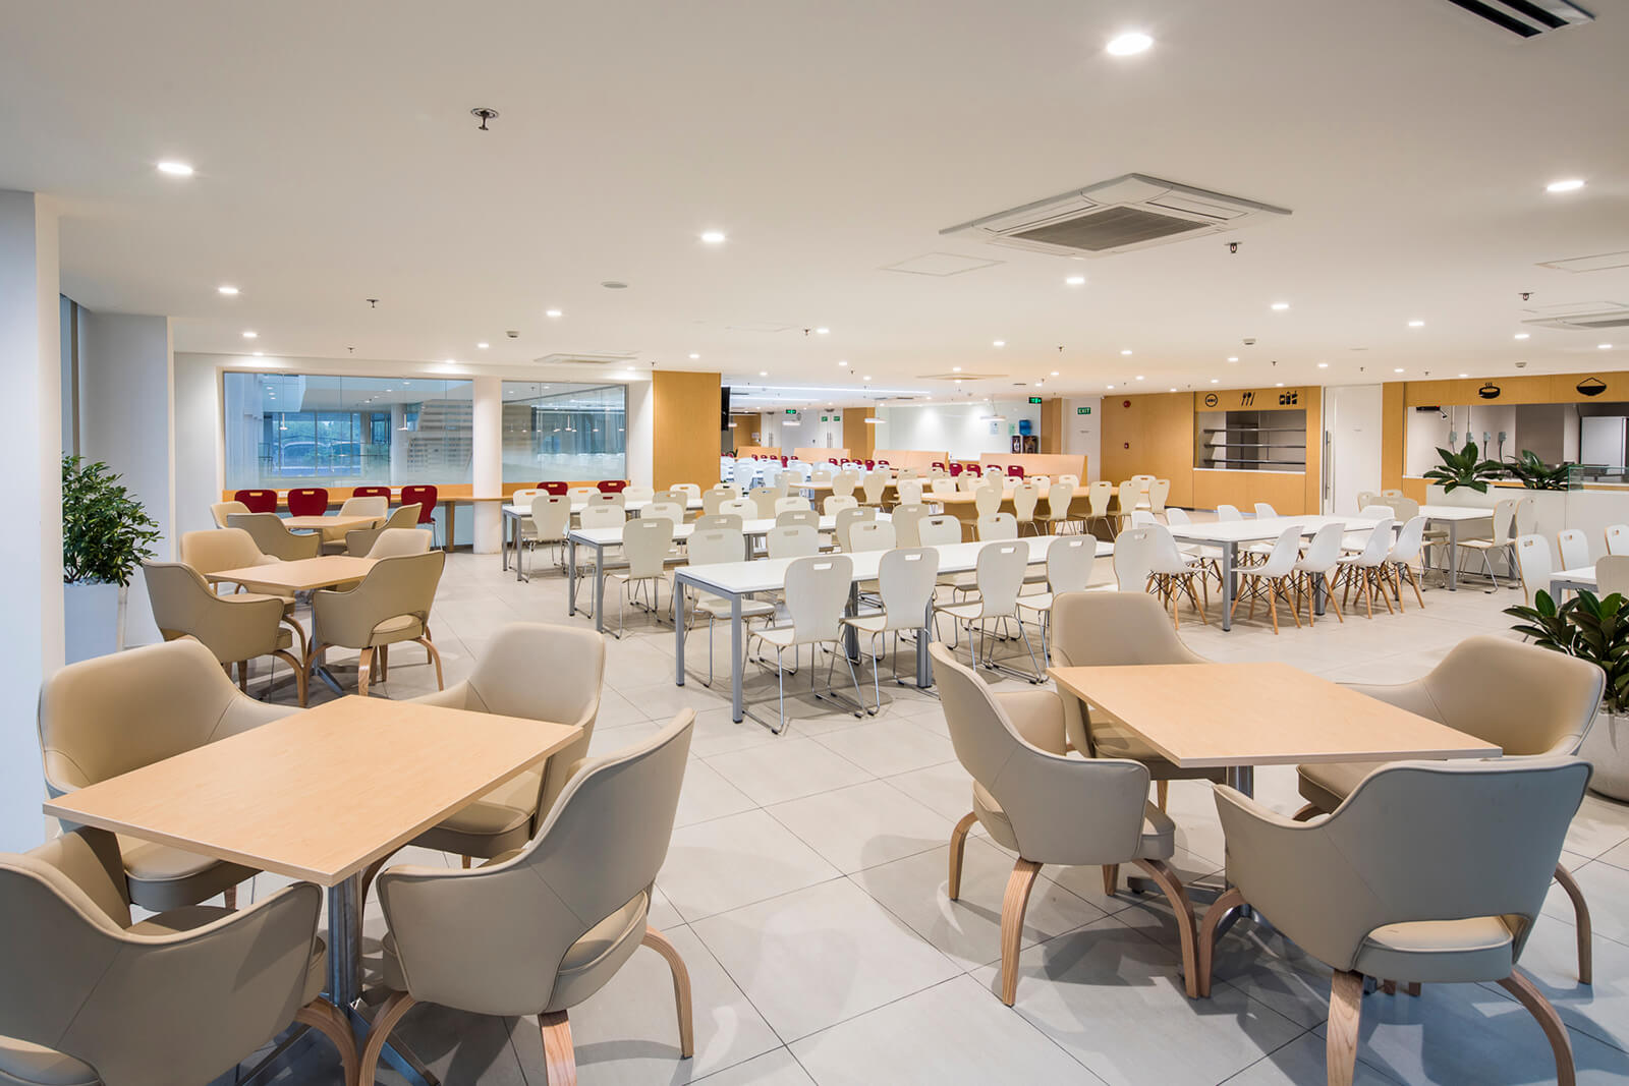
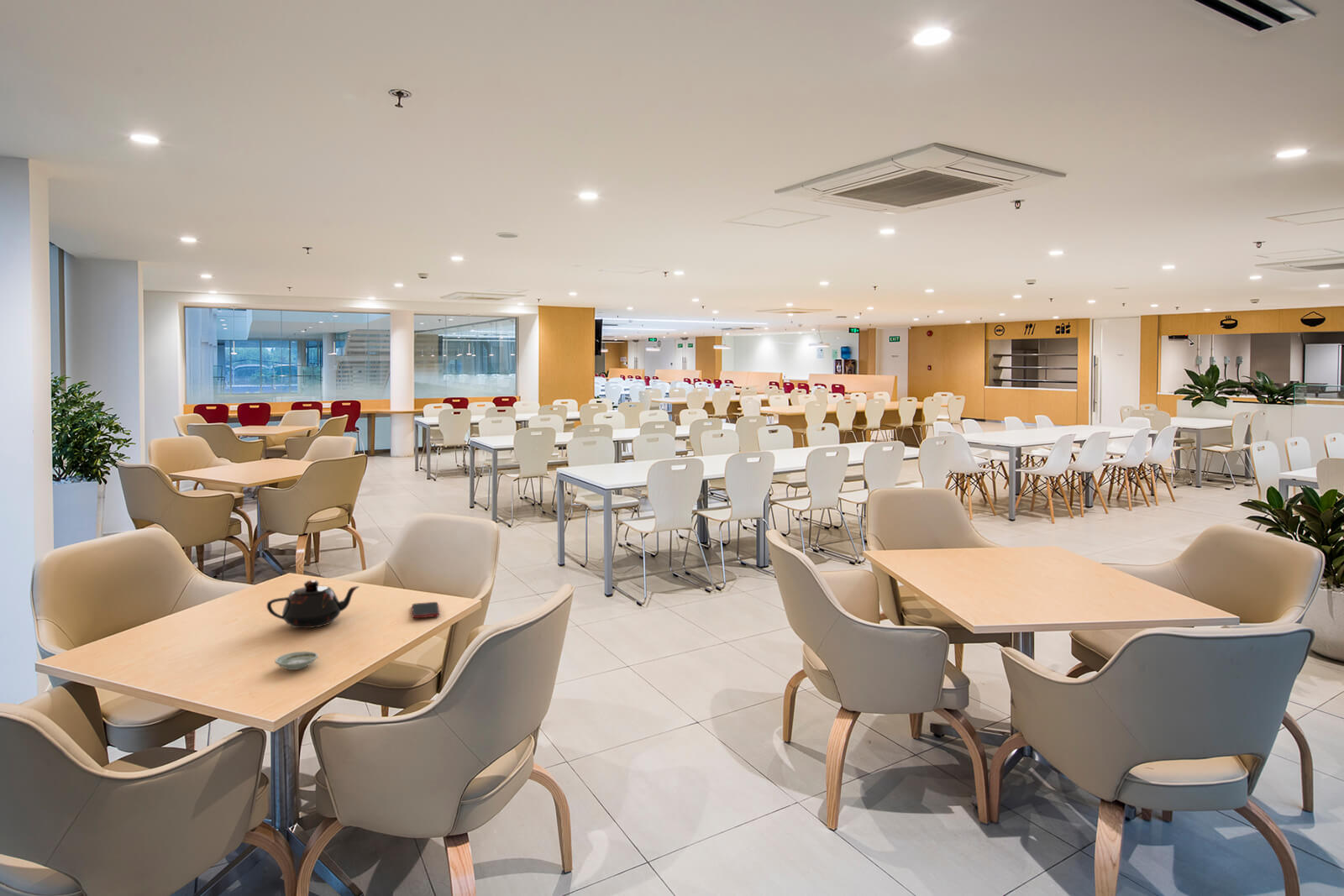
+ teapot [266,579,361,629]
+ saucer [274,651,319,671]
+ cell phone [412,601,440,619]
